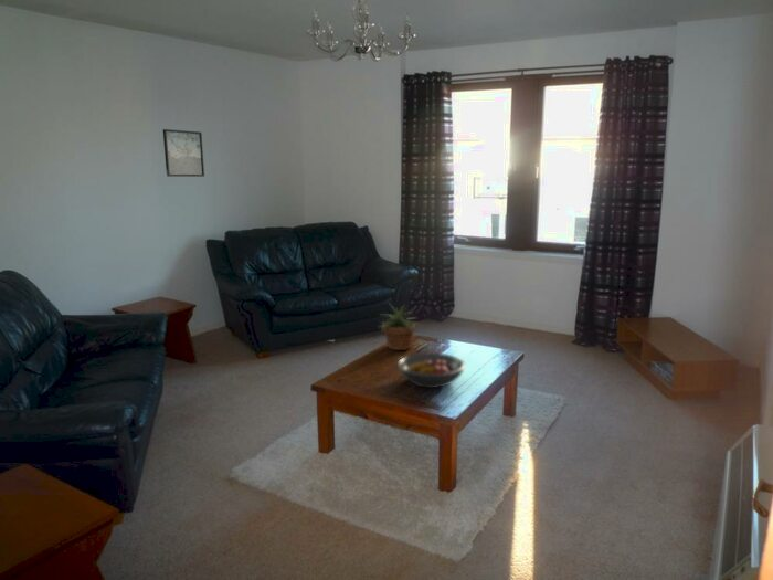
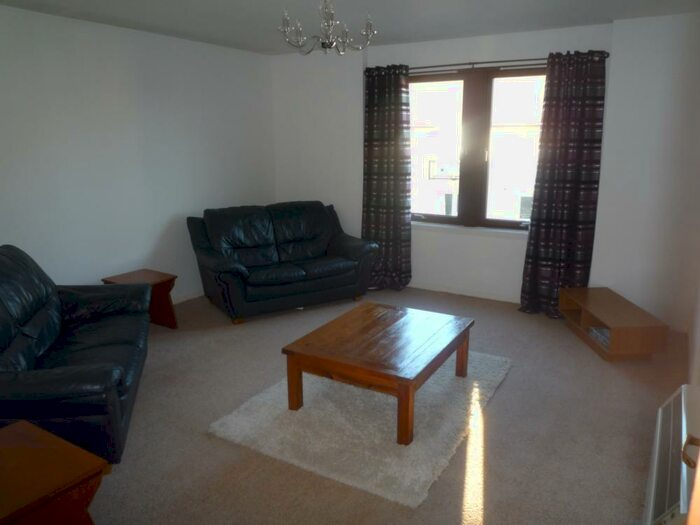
- fruit bowl [396,351,467,389]
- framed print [162,128,205,178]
- potted plant [377,303,423,351]
